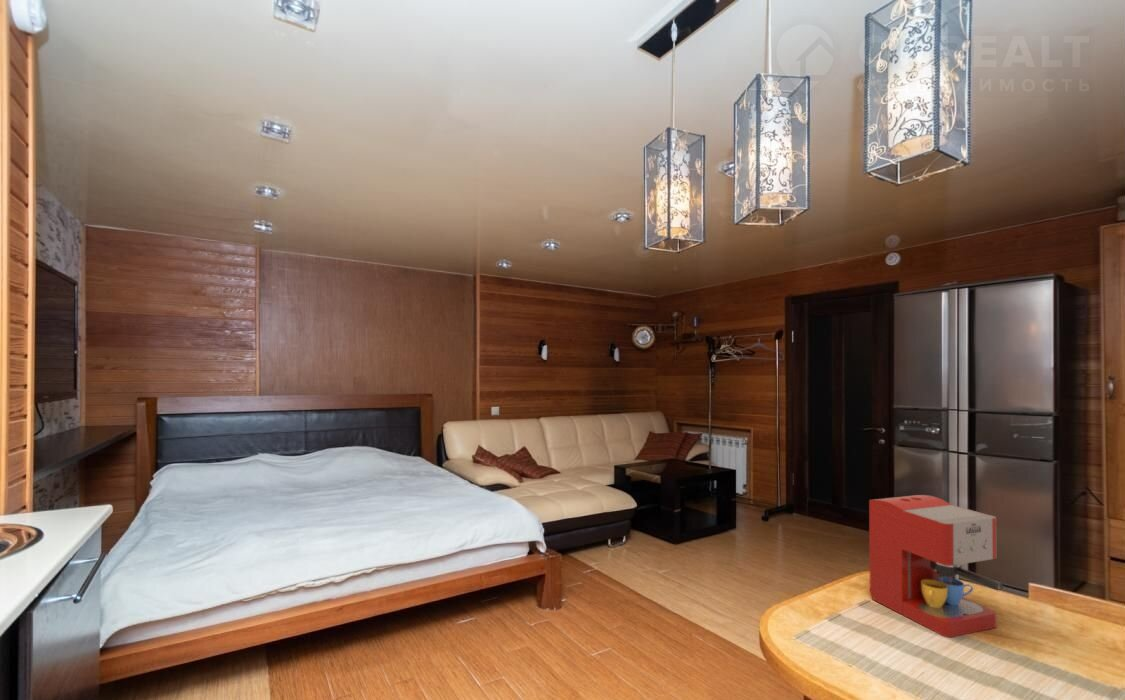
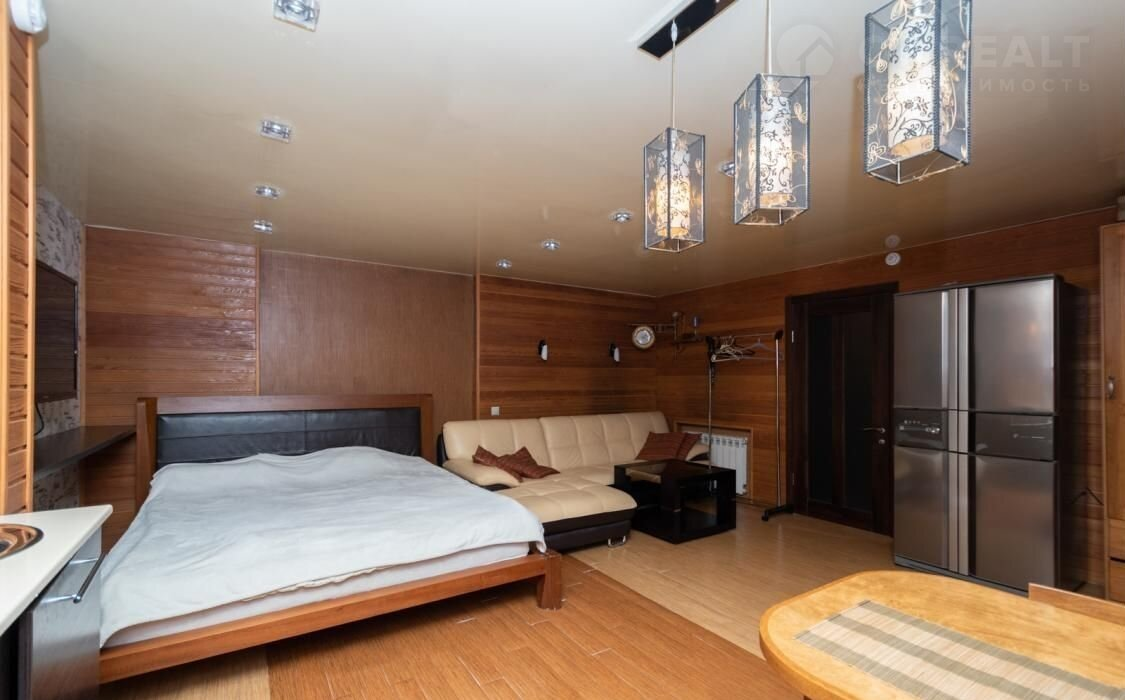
- coffee maker [868,494,1004,638]
